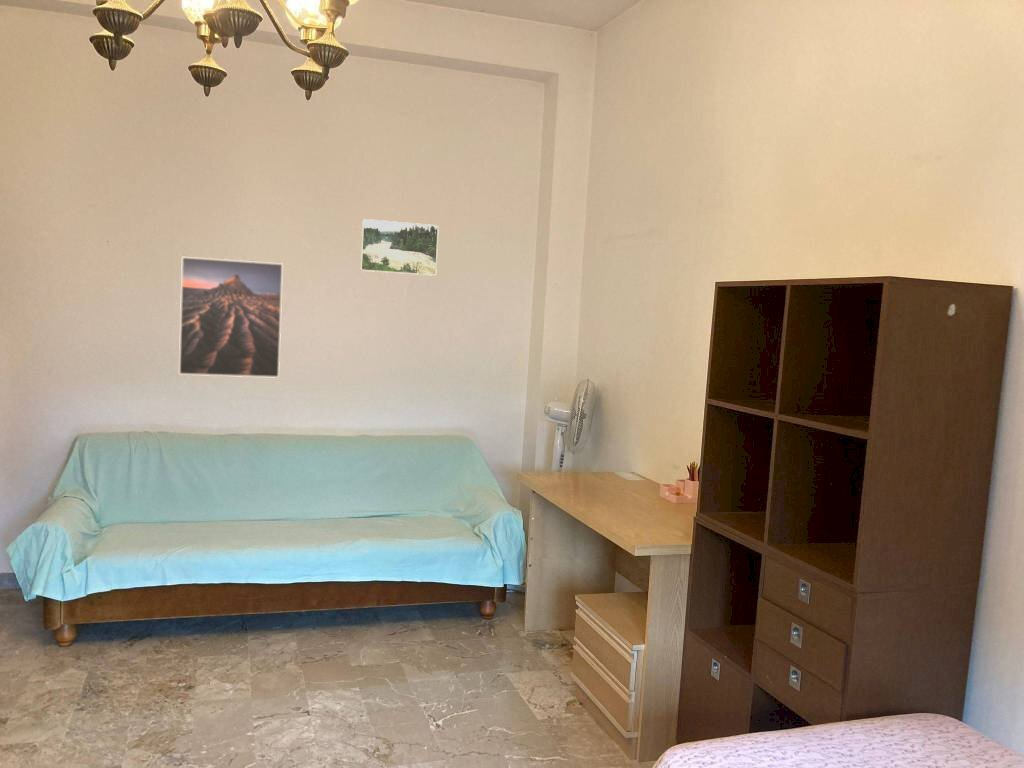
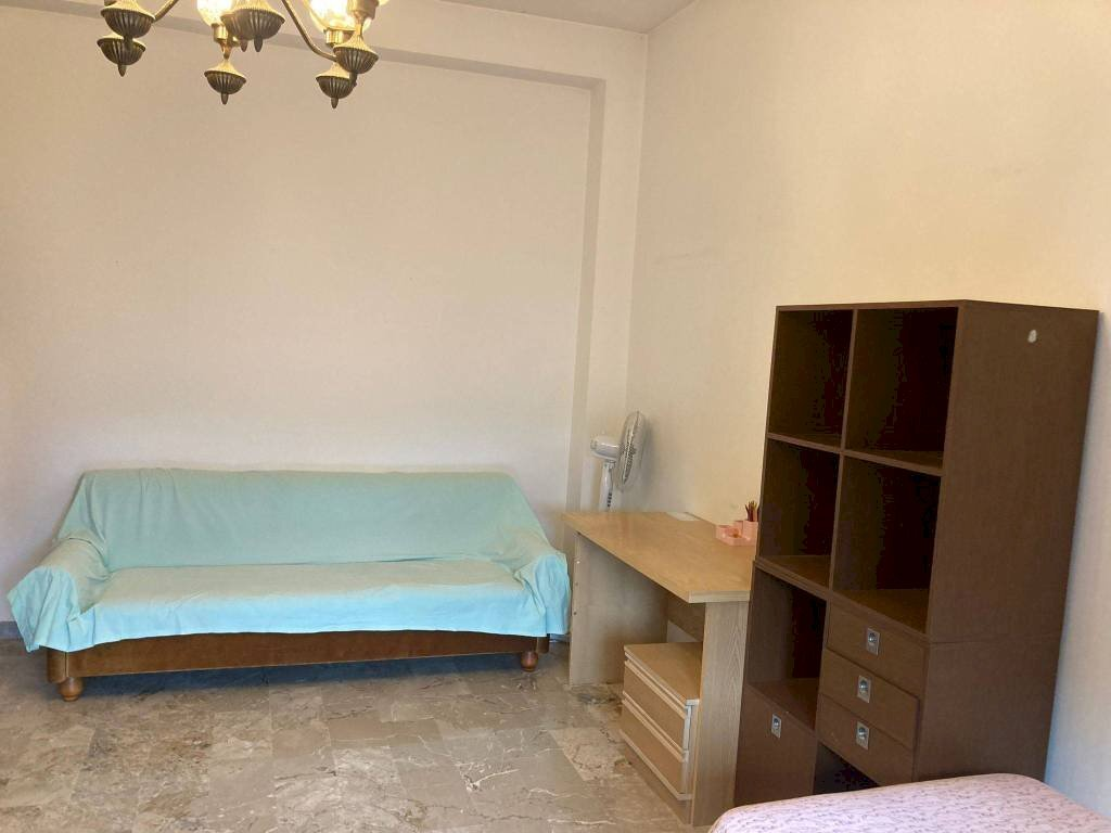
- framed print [178,256,284,379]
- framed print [359,218,440,277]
